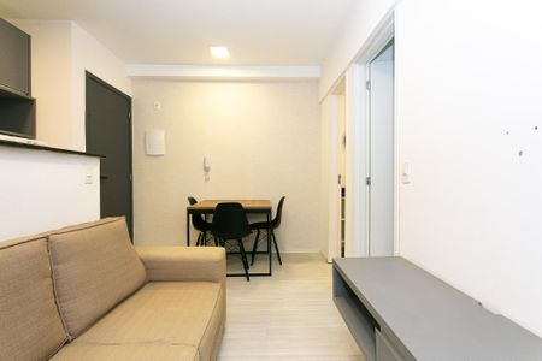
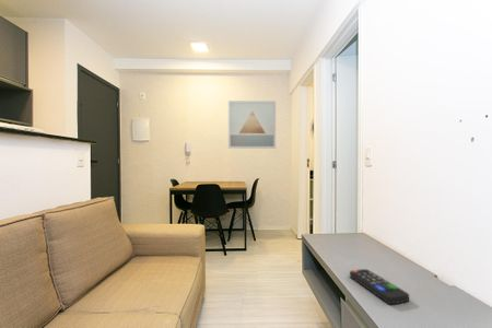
+ remote control [349,268,410,305]
+ wall art [227,99,277,150]
